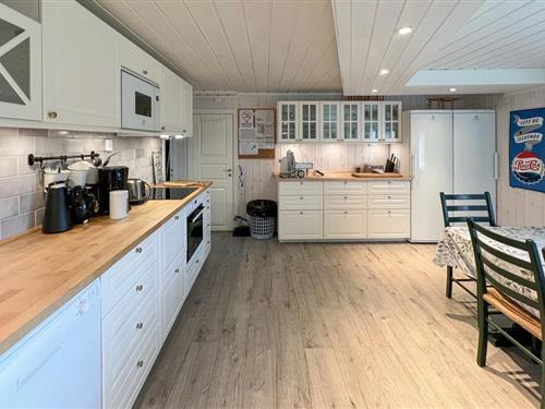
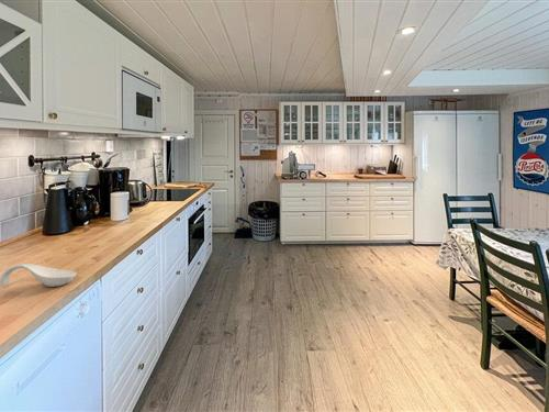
+ spoon rest [0,263,78,288]
